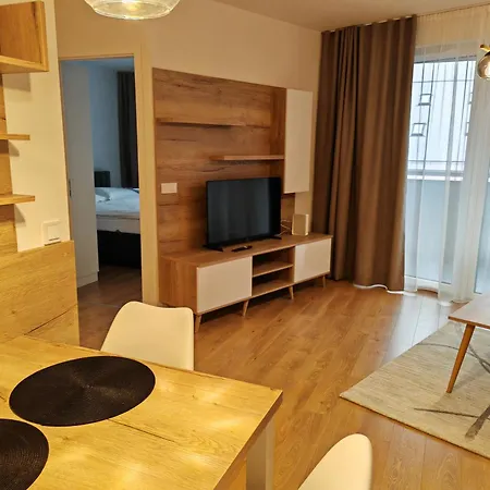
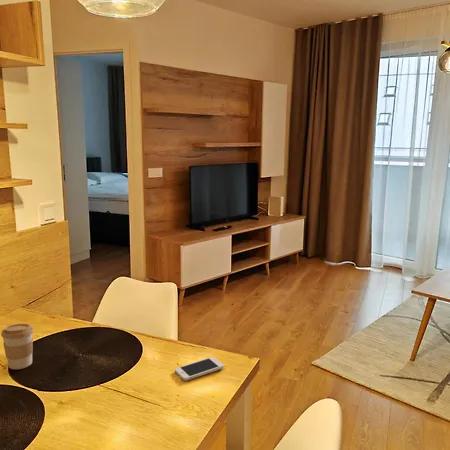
+ coffee cup [0,323,35,370]
+ smartphone [174,356,225,381]
